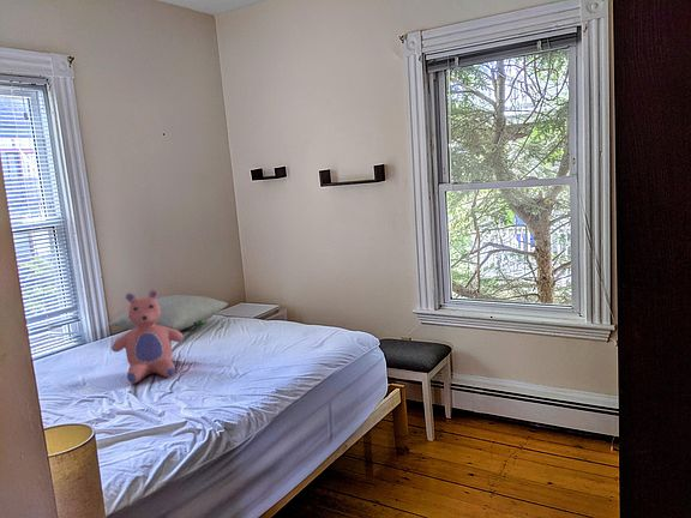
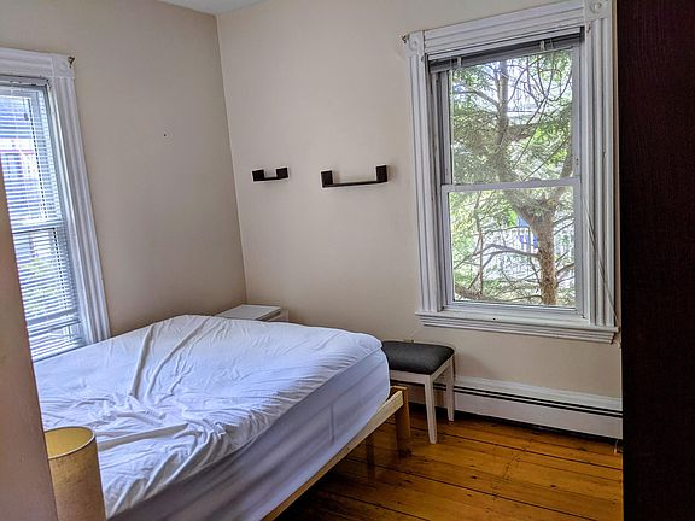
- pillow [108,294,229,332]
- teddy bear [110,289,185,385]
